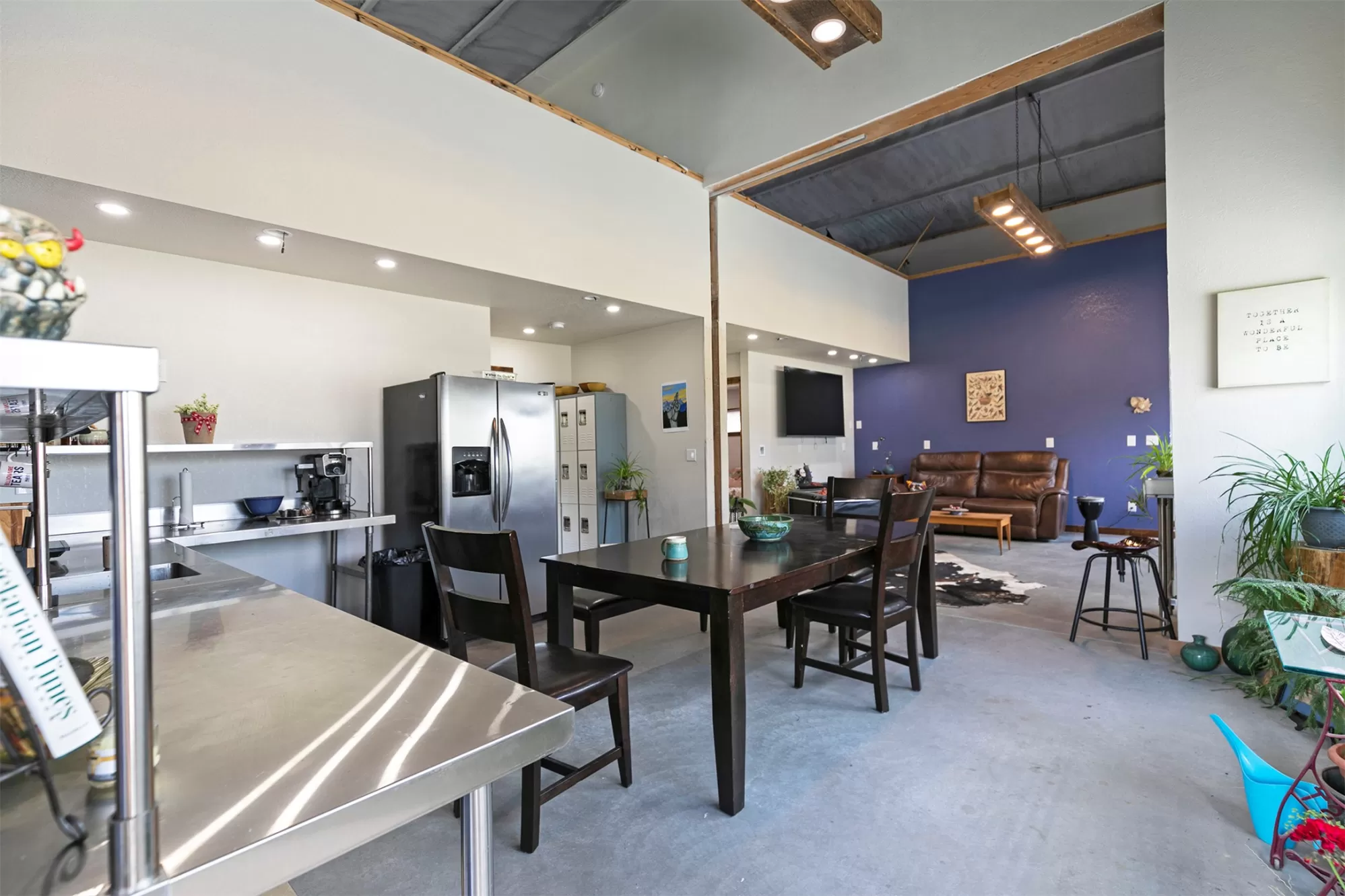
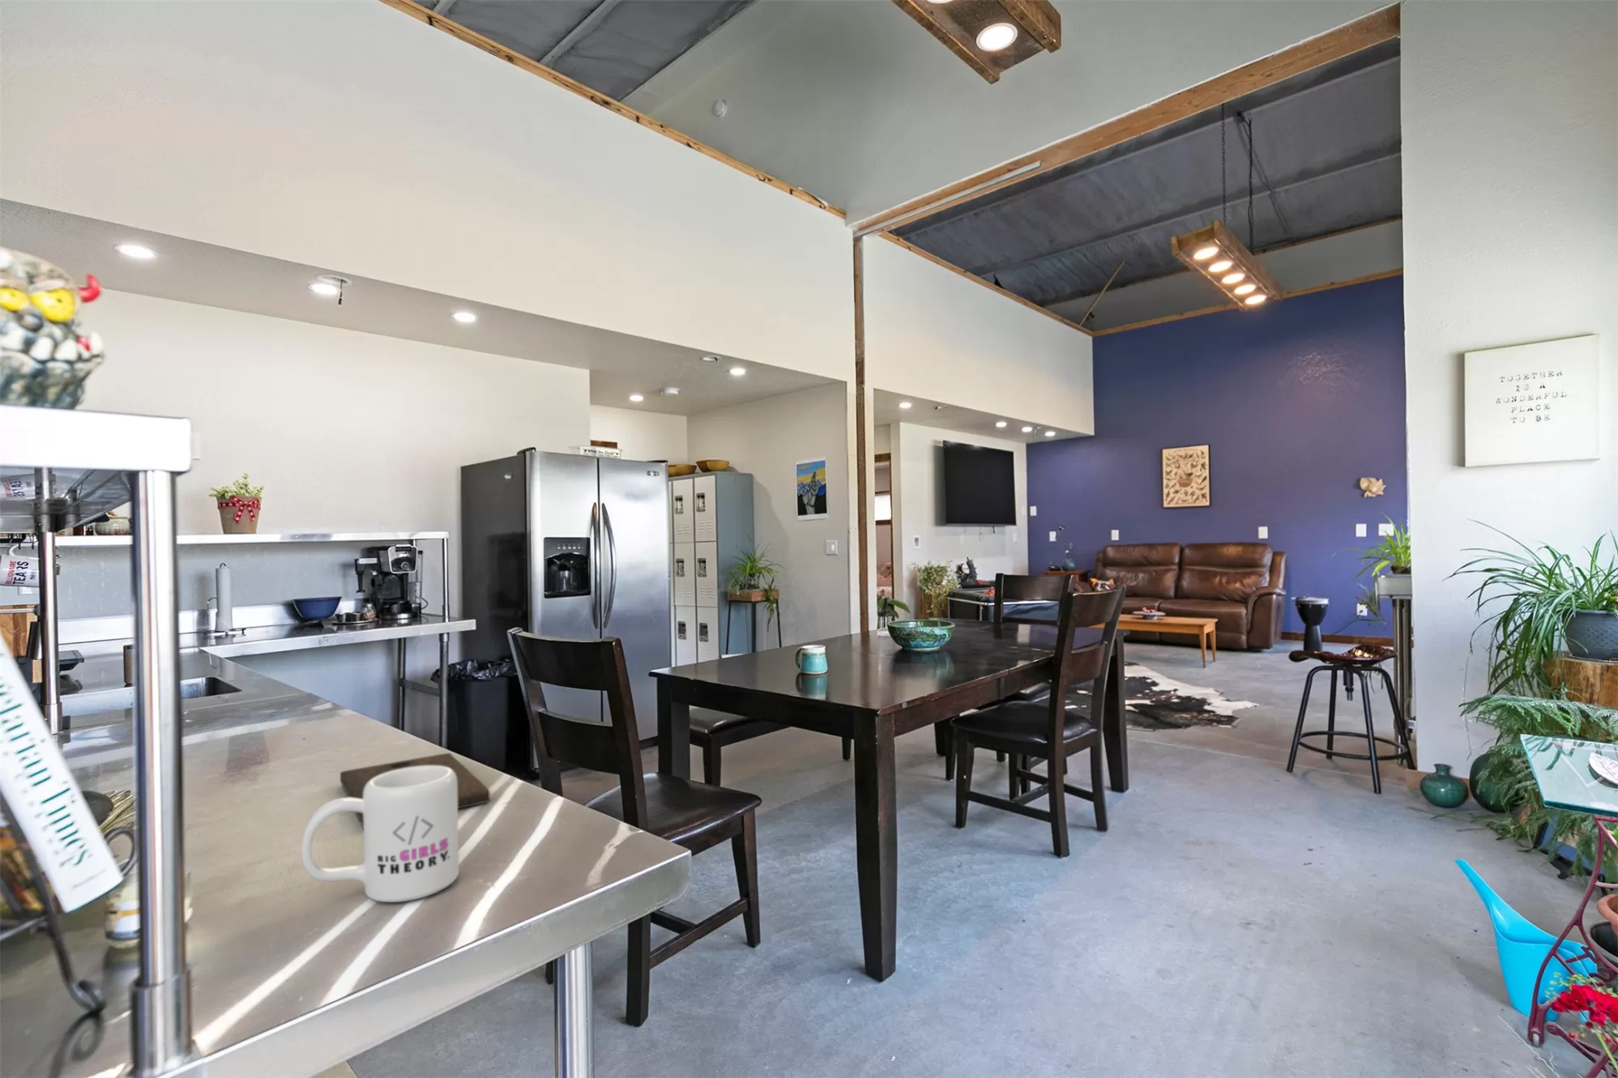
+ mug [301,765,460,904]
+ cutting board [339,752,491,829]
